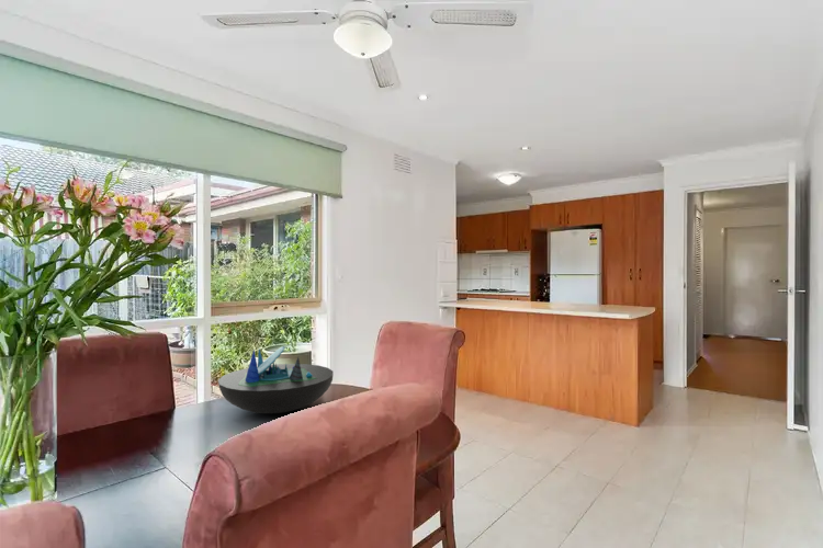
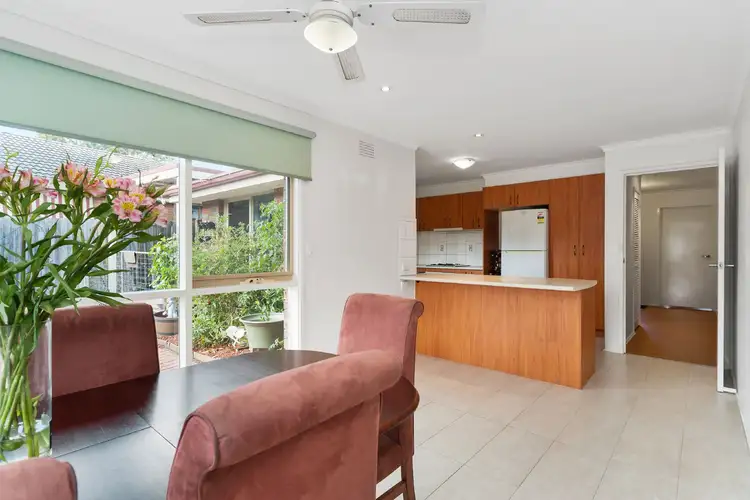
- decorative bowl [217,345,335,414]
